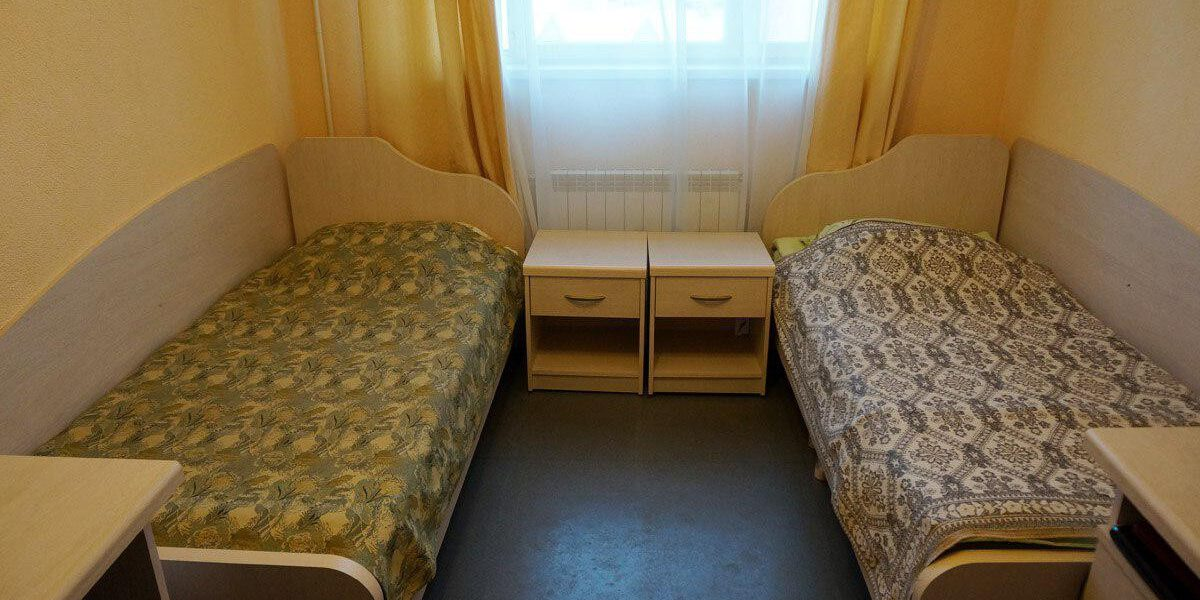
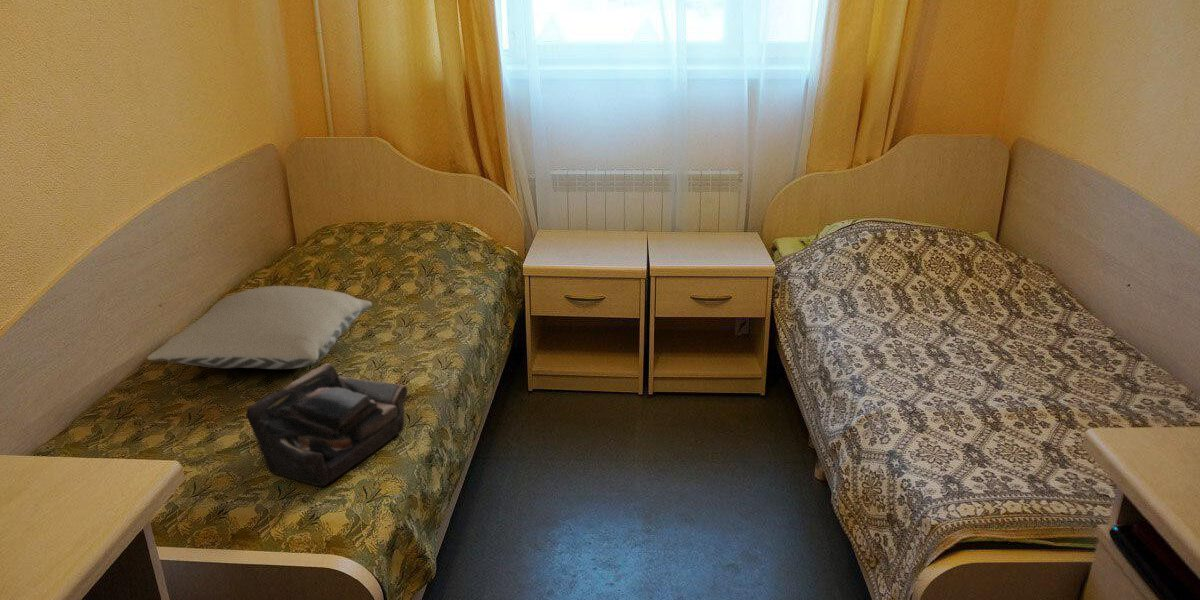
+ pillow [146,285,373,370]
+ tote bag [245,362,408,488]
